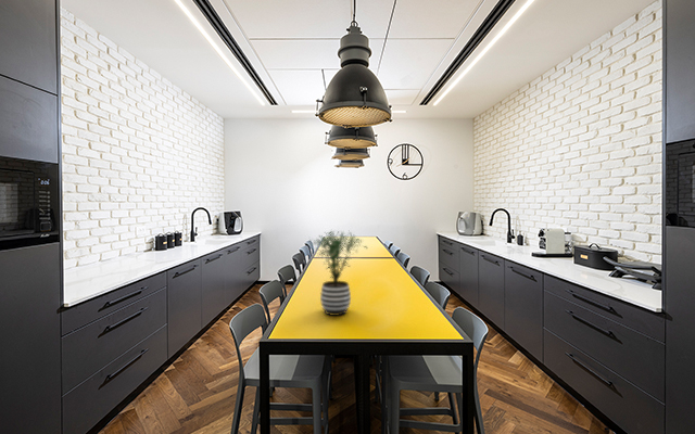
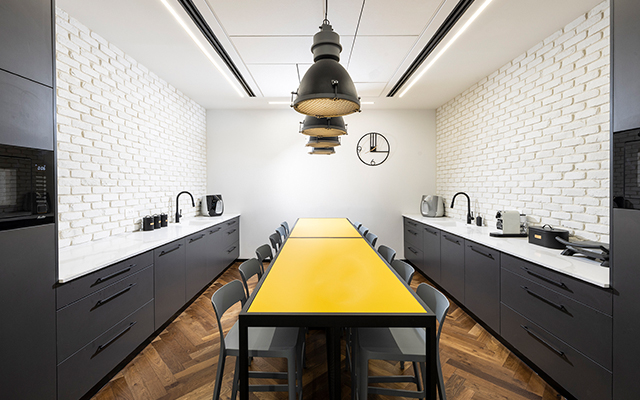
- potted plant [308,229,367,317]
